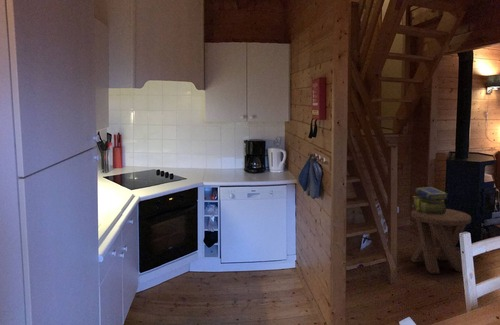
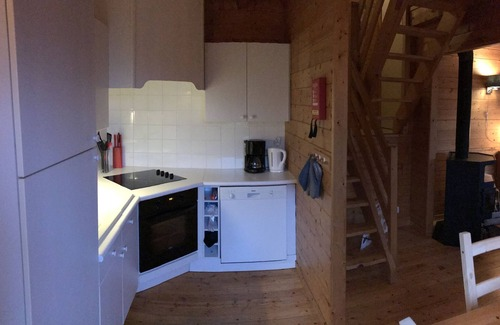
- stack of books [411,186,449,214]
- music stool [409,208,472,275]
